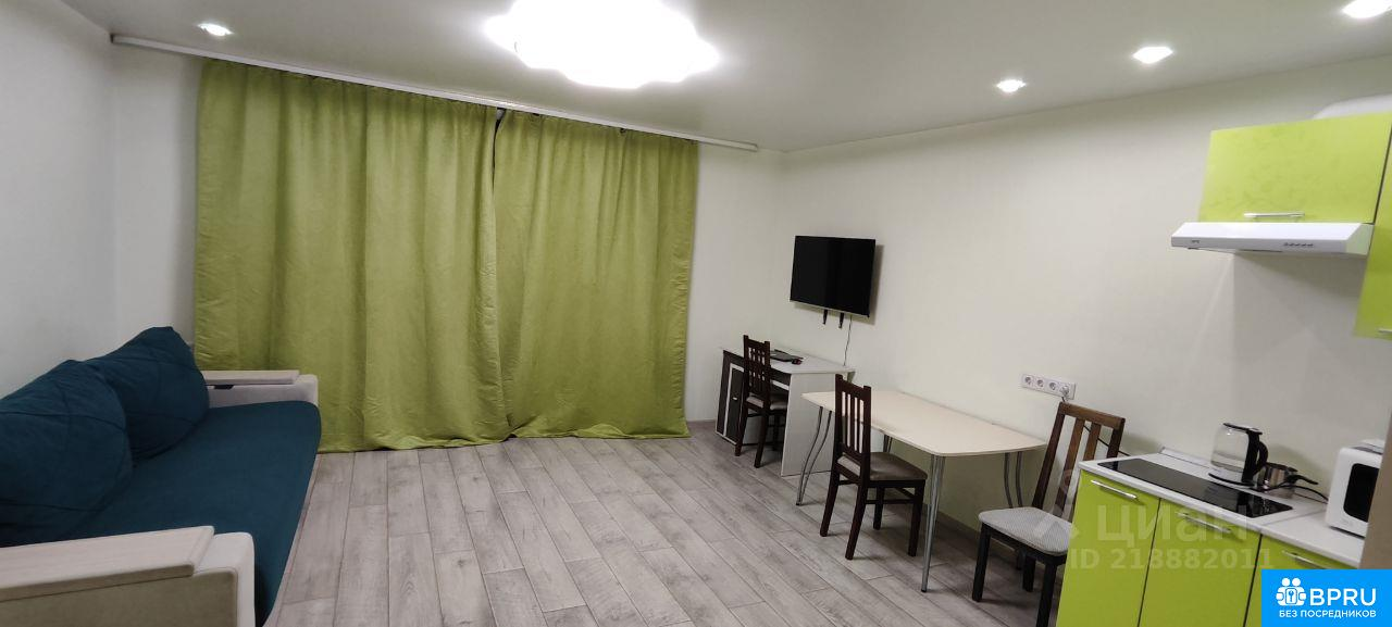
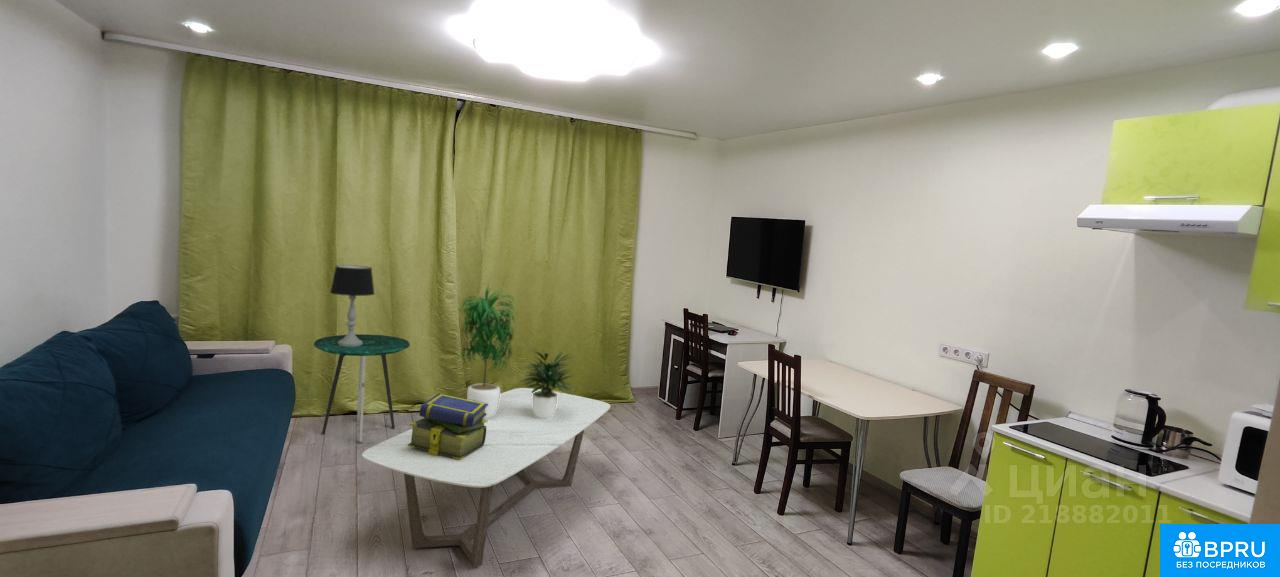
+ table lamp [329,264,376,347]
+ stack of books [408,392,489,460]
+ side table [313,333,411,444]
+ coffee table [361,387,611,568]
+ potted plant [459,284,578,419]
